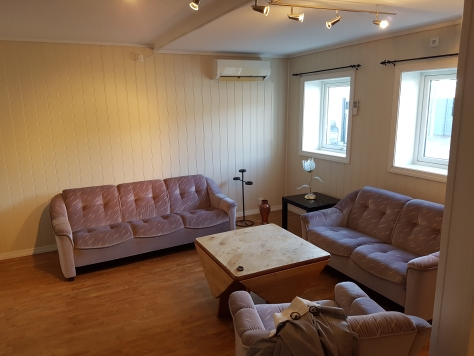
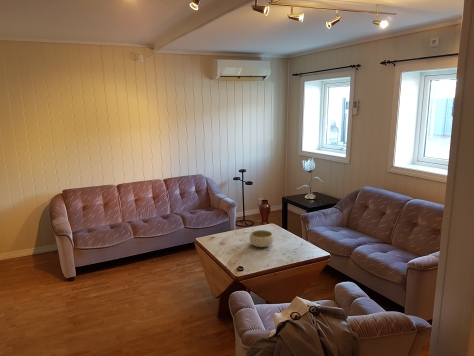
+ bowl [249,229,274,248]
